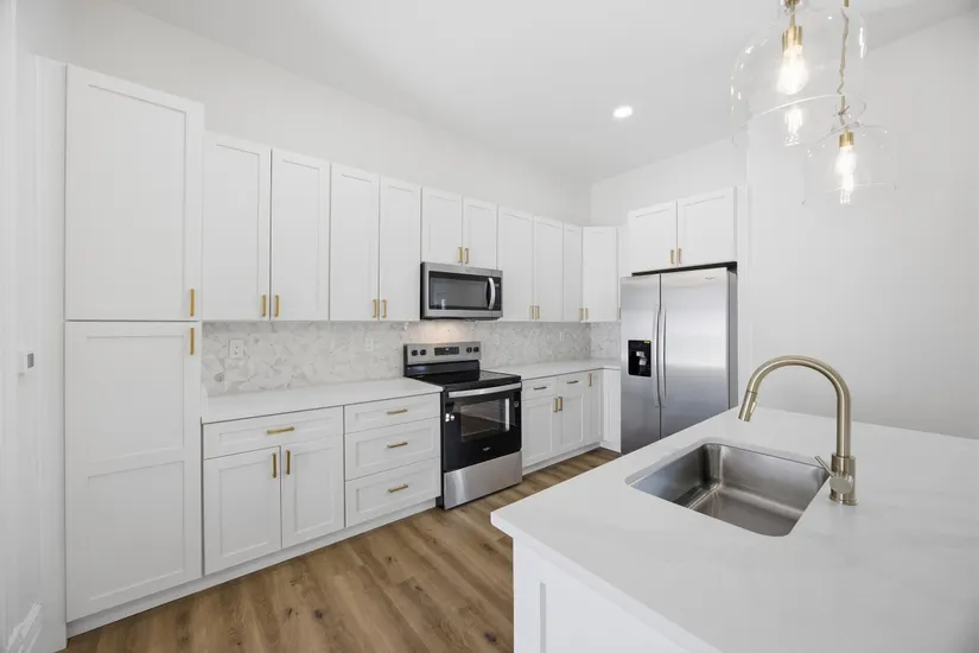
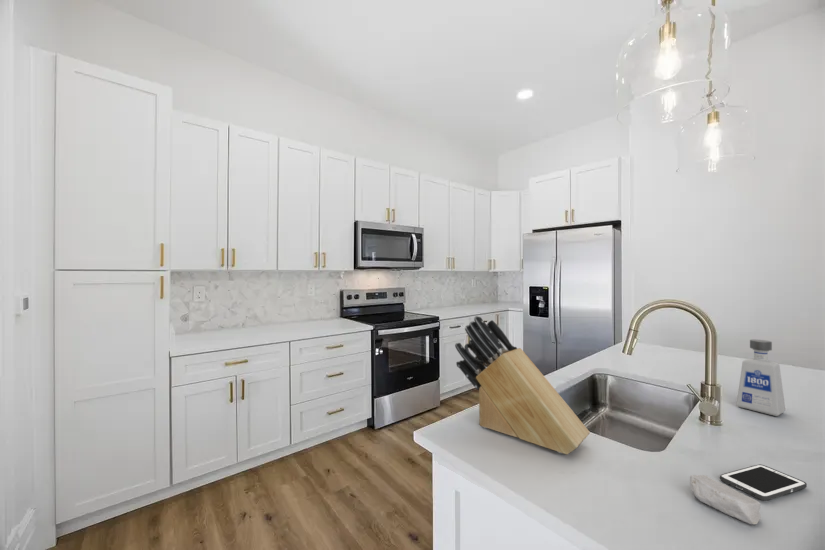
+ soap bar [689,474,762,525]
+ knife block [454,315,591,455]
+ cell phone [719,463,808,502]
+ soap dispenser [736,338,786,417]
